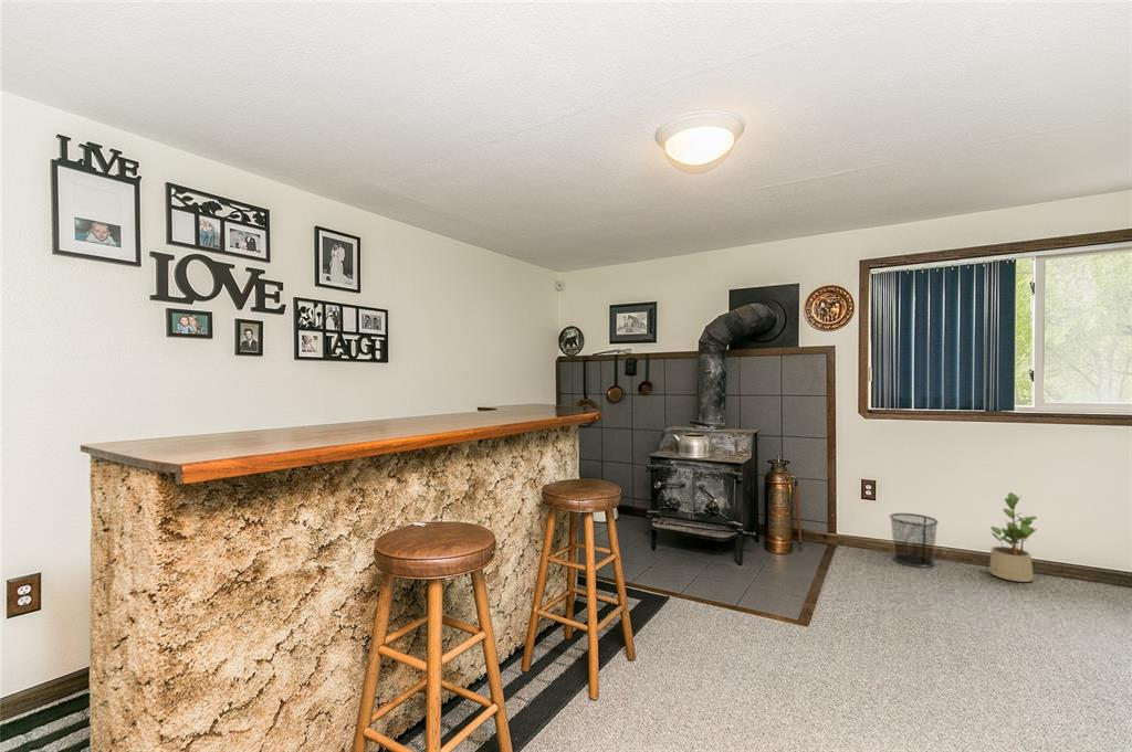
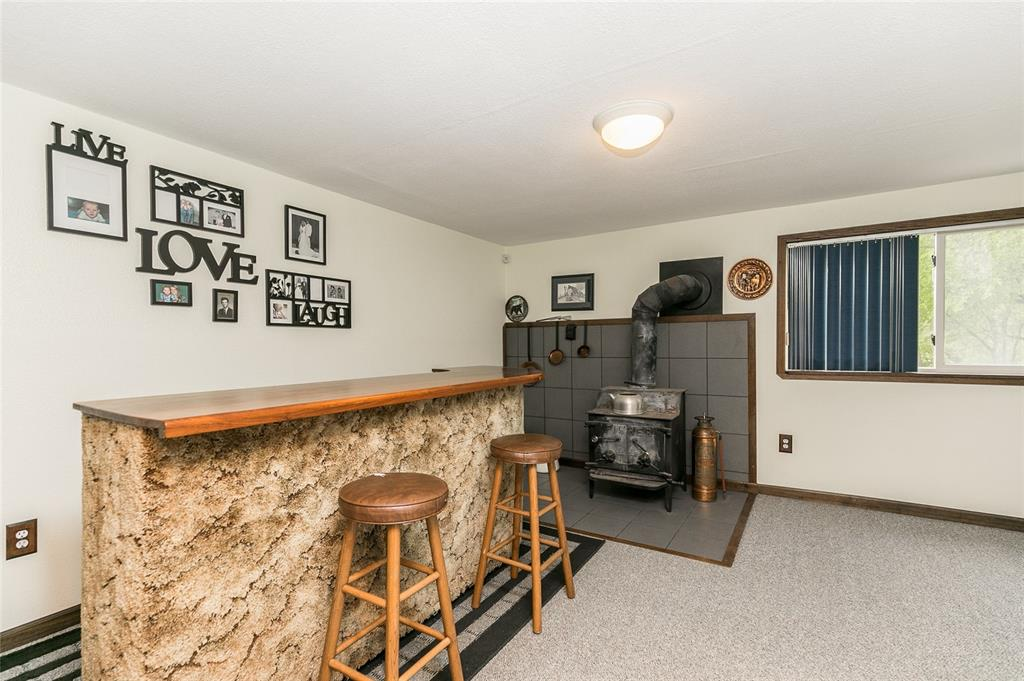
- waste bin [889,512,940,569]
- potted plant [988,491,1038,583]
